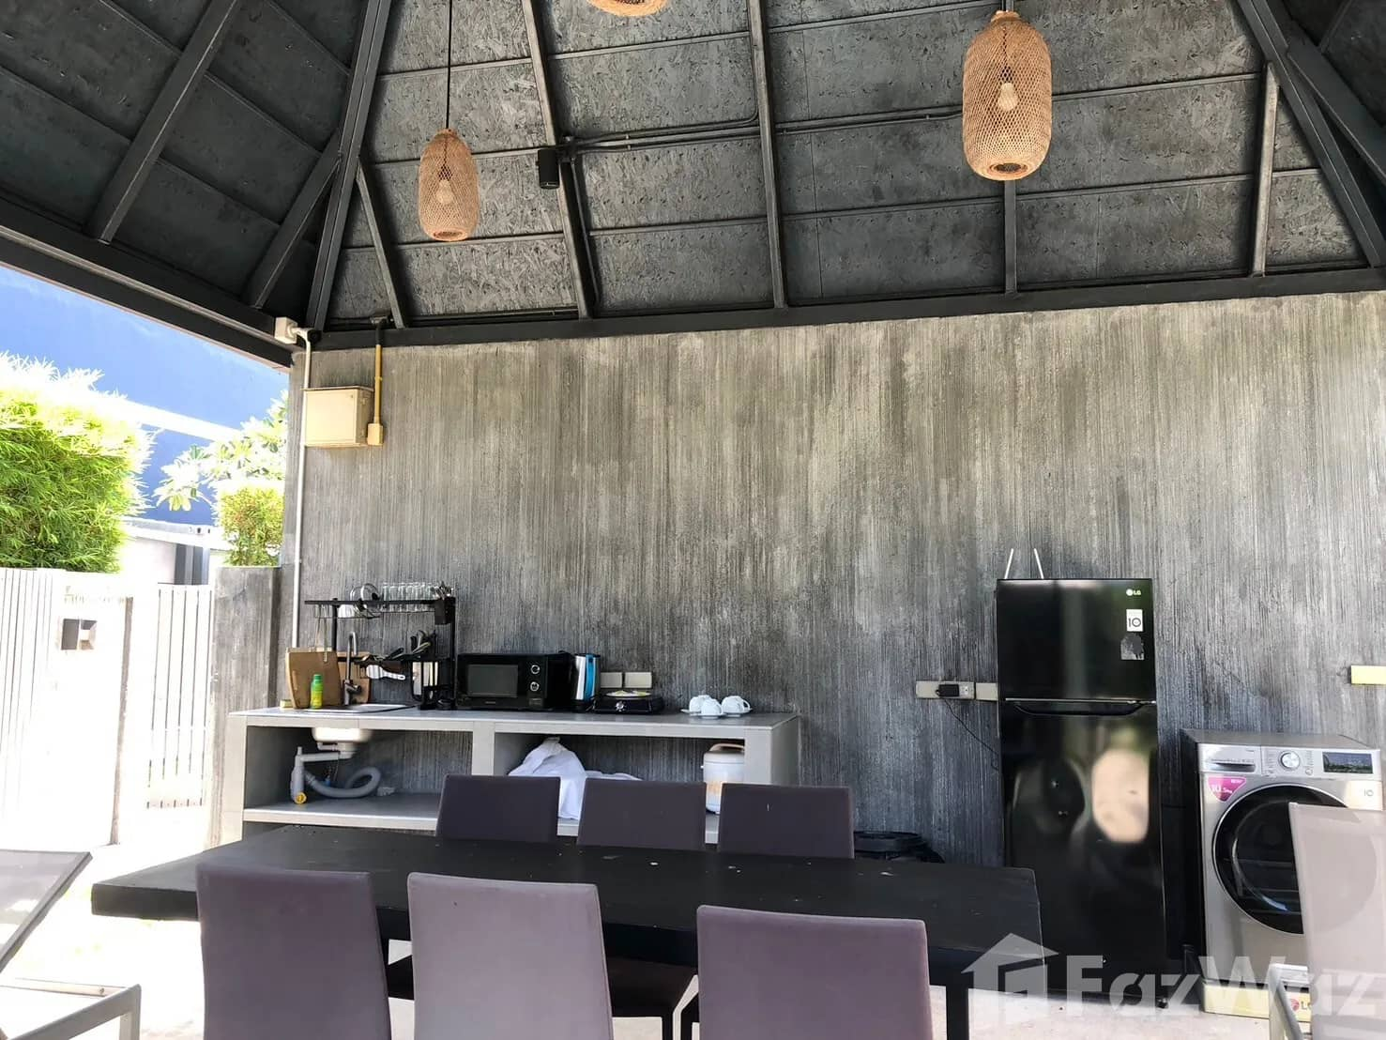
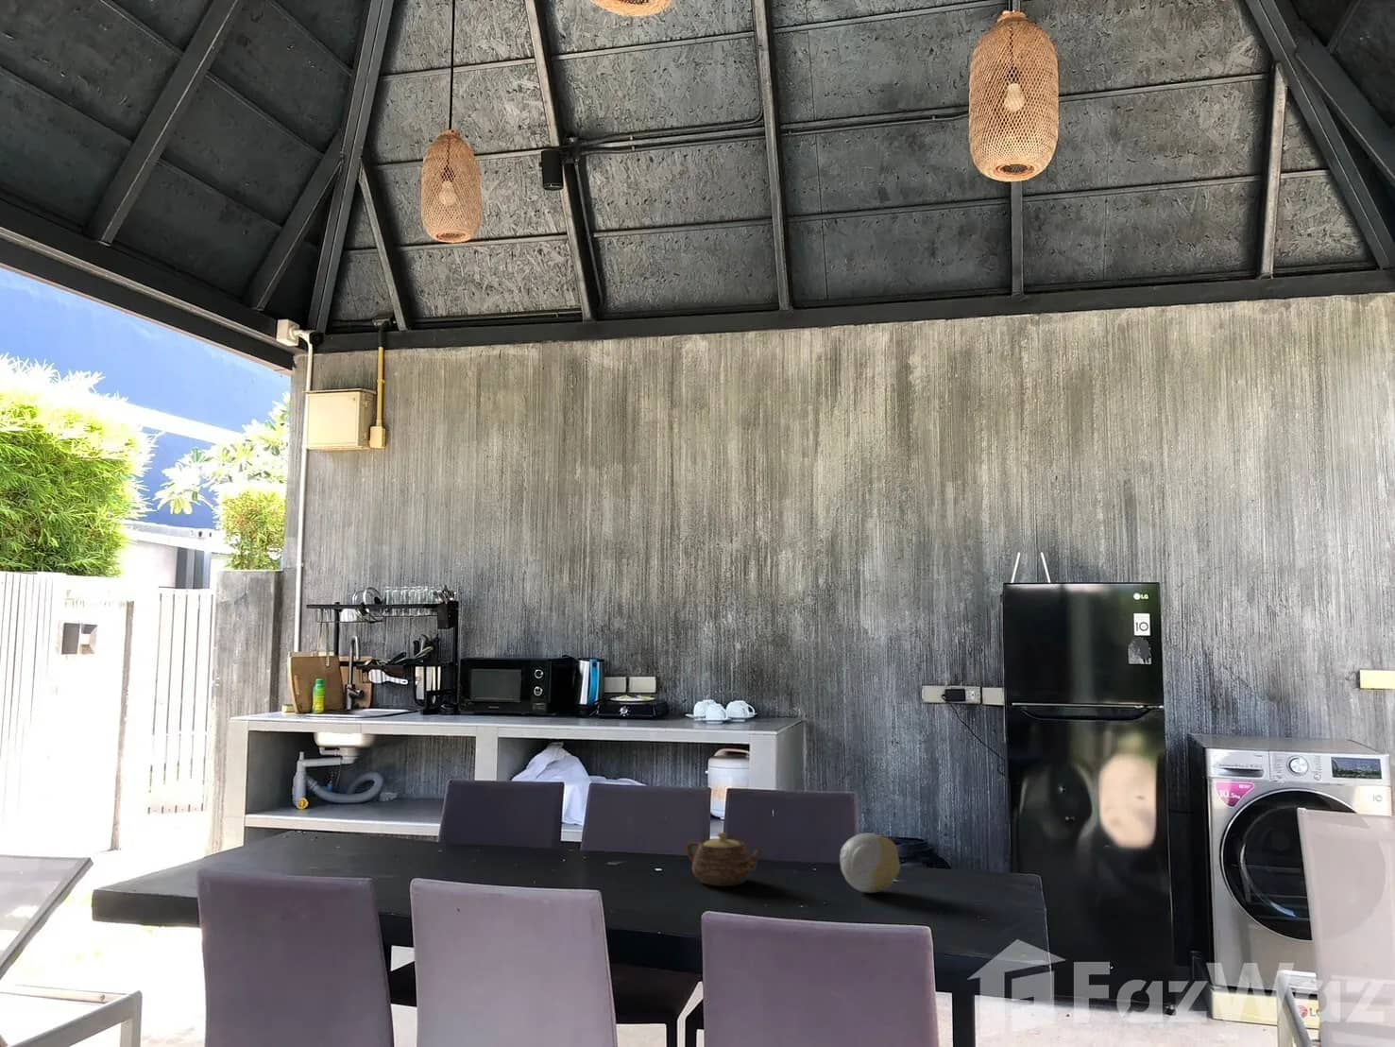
+ teapot [686,831,765,888]
+ decorative ball [839,833,901,894]
